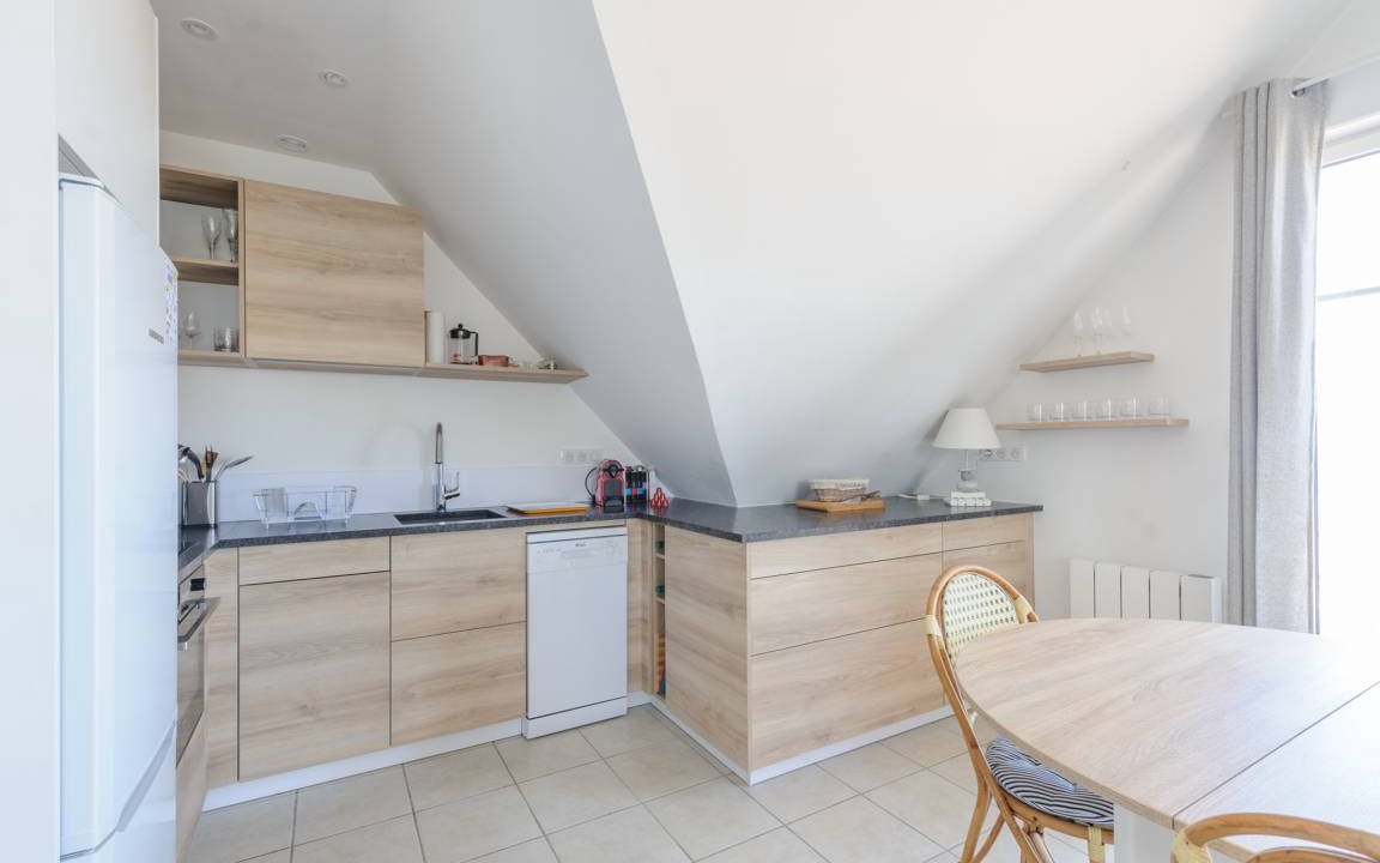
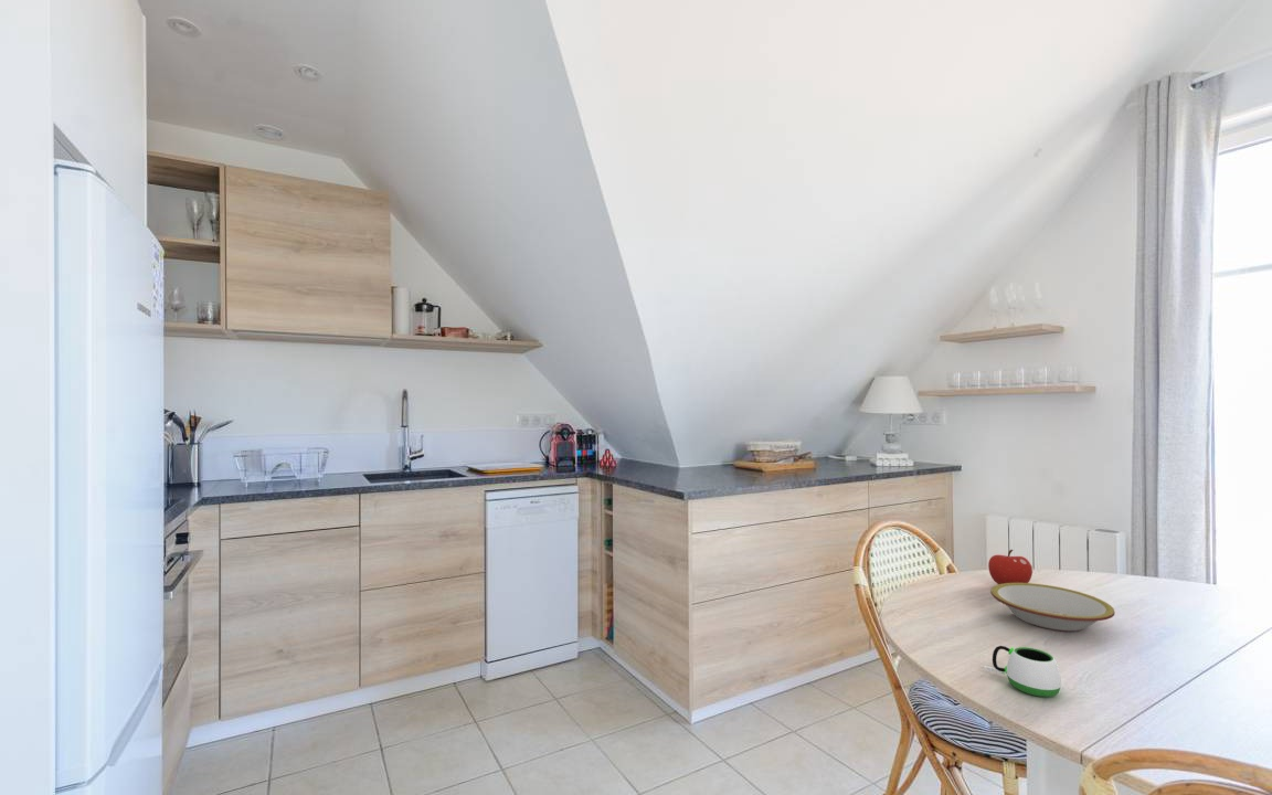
+ fruit [987,549,1034,585]
+ bowl [989,582,1116,633]
+ mug [983,645,1062,698]
